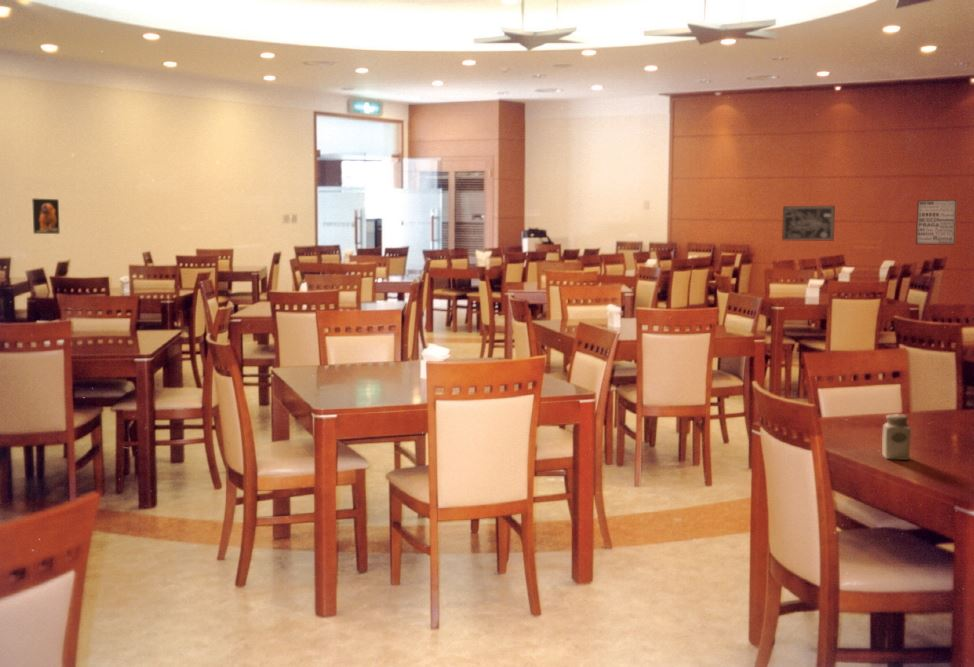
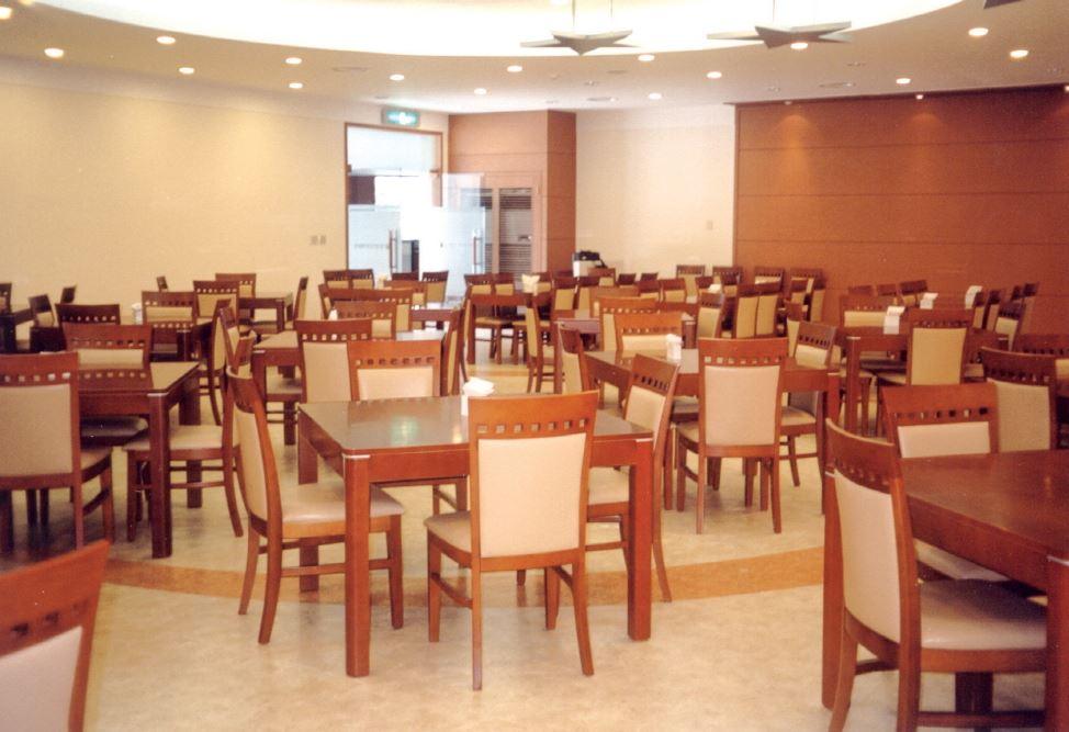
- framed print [31,197,61,235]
- wall art [781,205,836,241]
- salt shaker [881,413,912,461]
- wall art [915,199,958,245]
